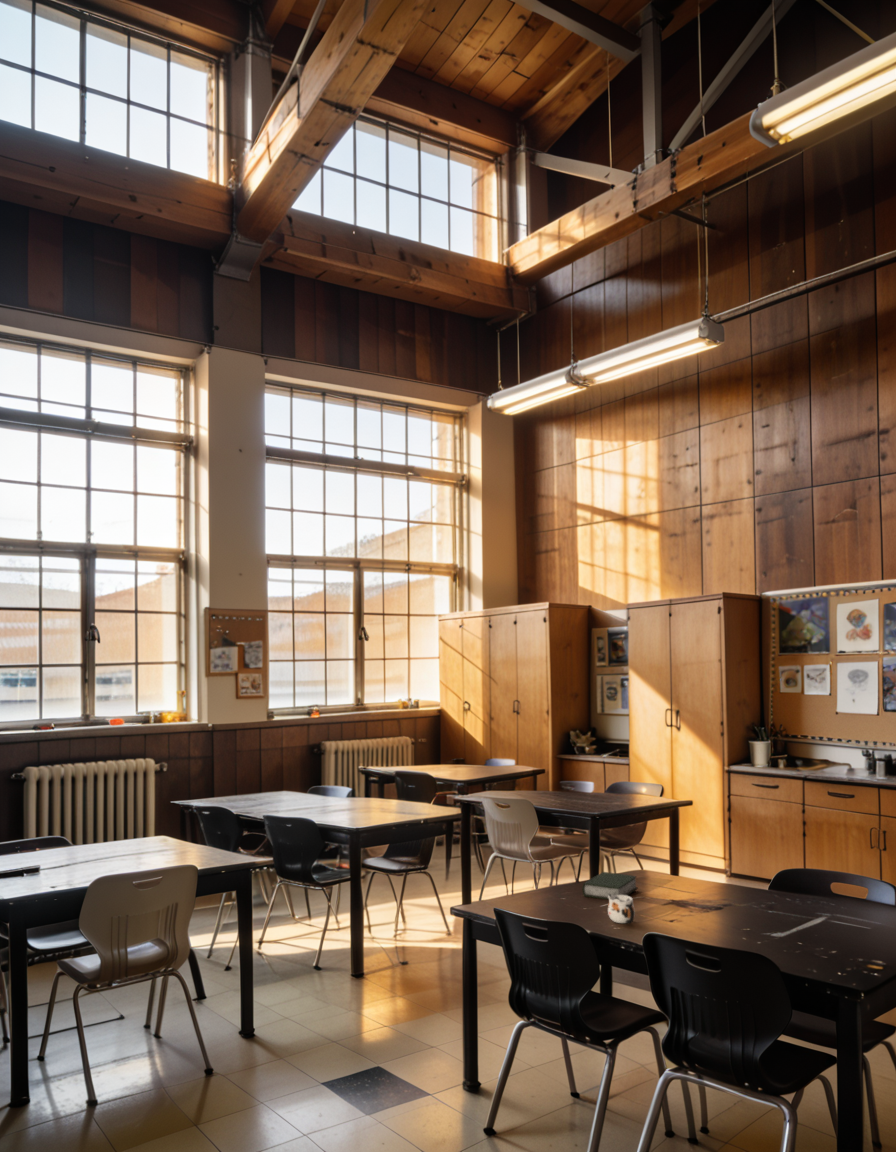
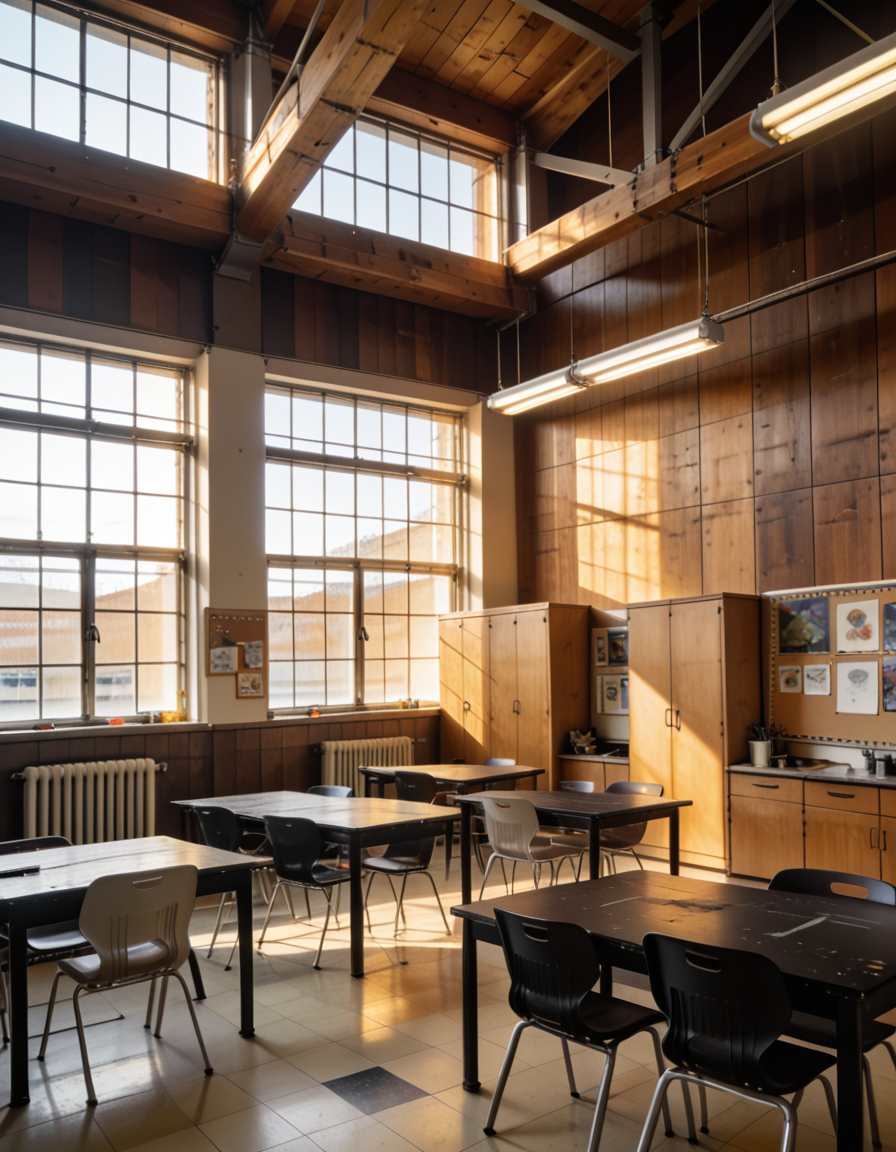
- mug [607,894,636,924]
- book [581,871,639,900]
